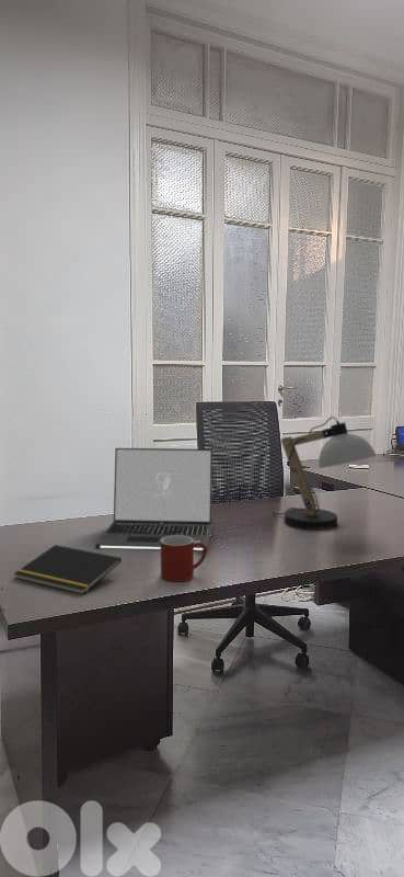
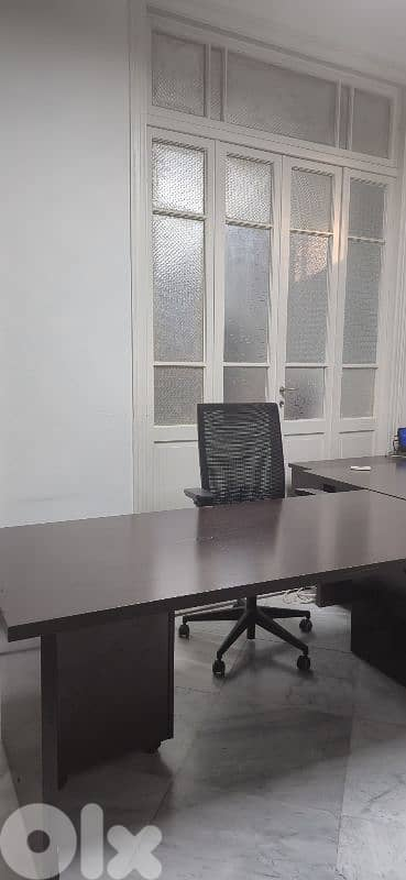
- desk lamp [270,415,378,531]
- laptop [94,447,213,553]
- notepad [13,544,123,595]
- mug [160,535,208,583]
